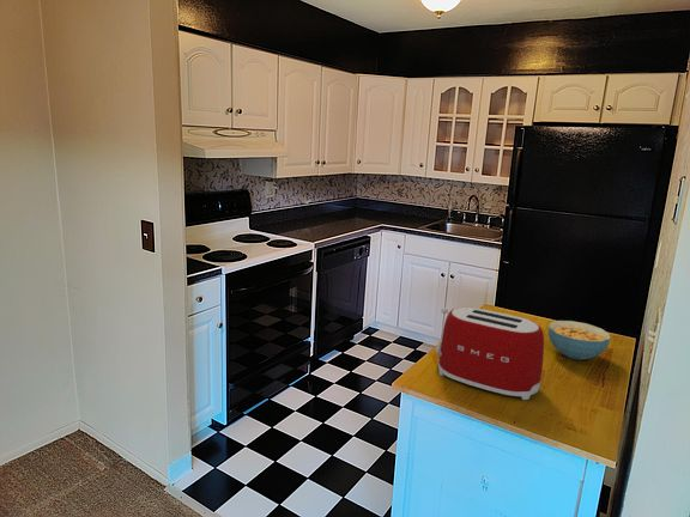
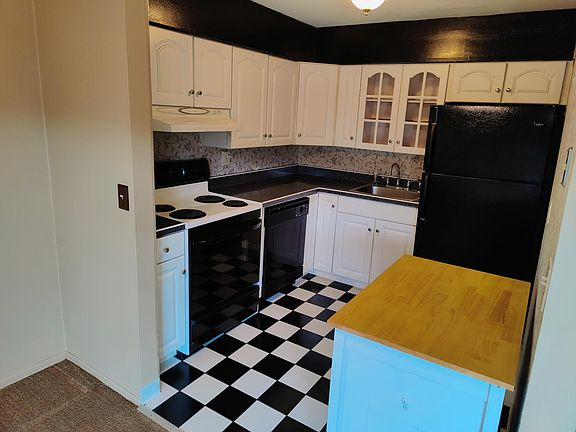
- toaster [435,306,545,401]
- cereal bowl [547,320,611,361]
